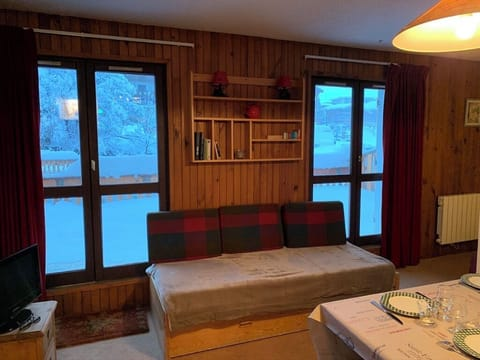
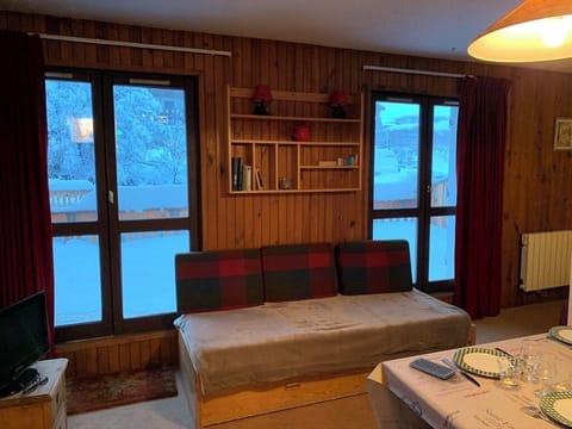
+ smartphone [408,356,458,380]
